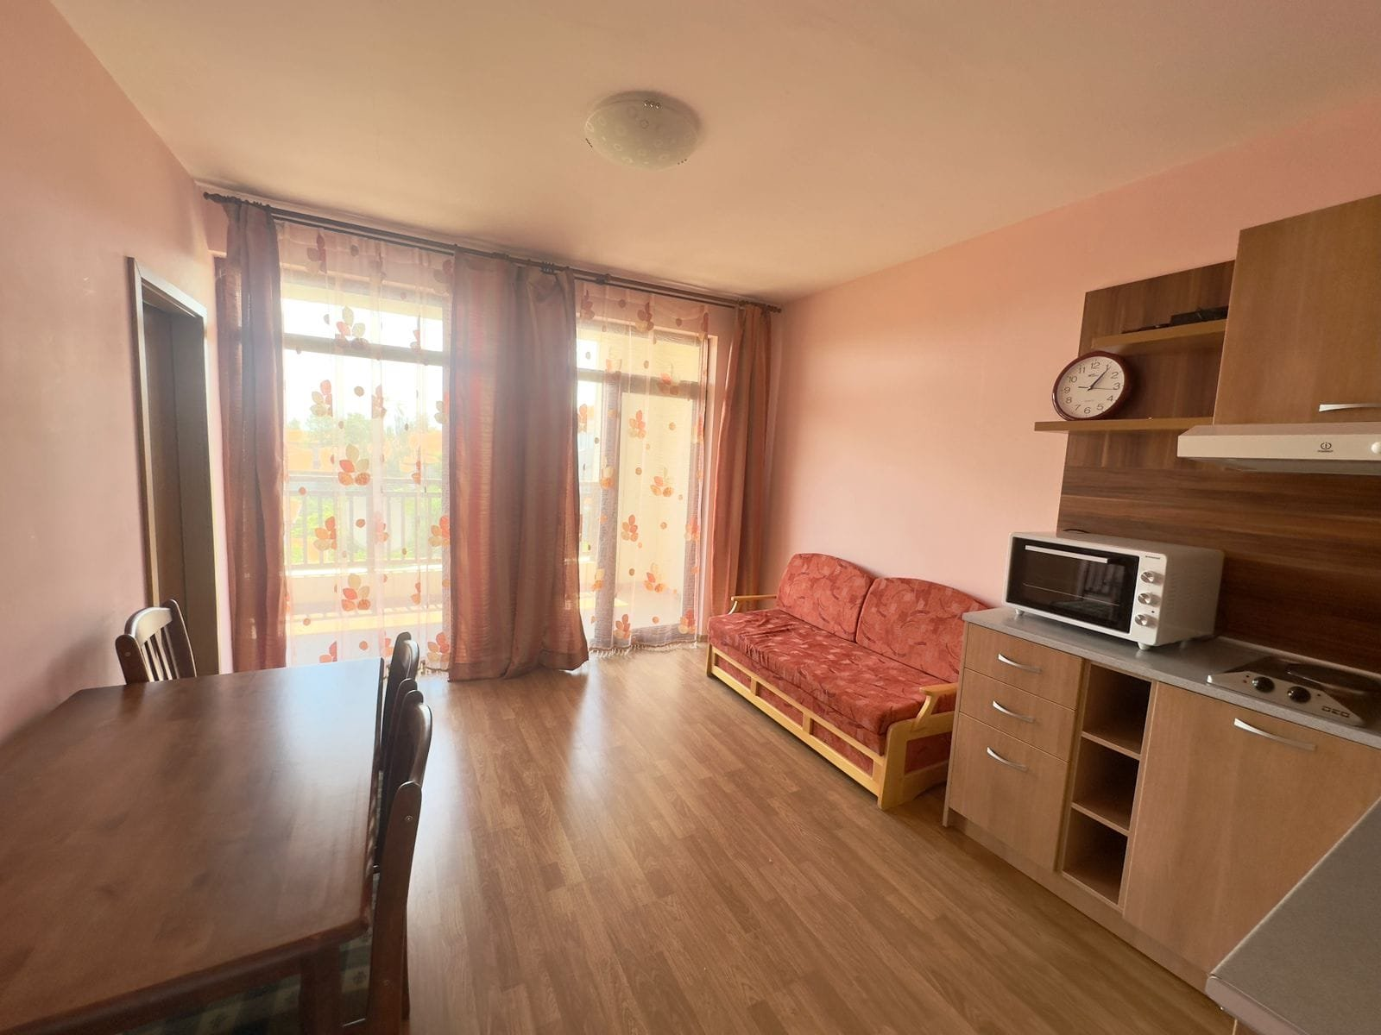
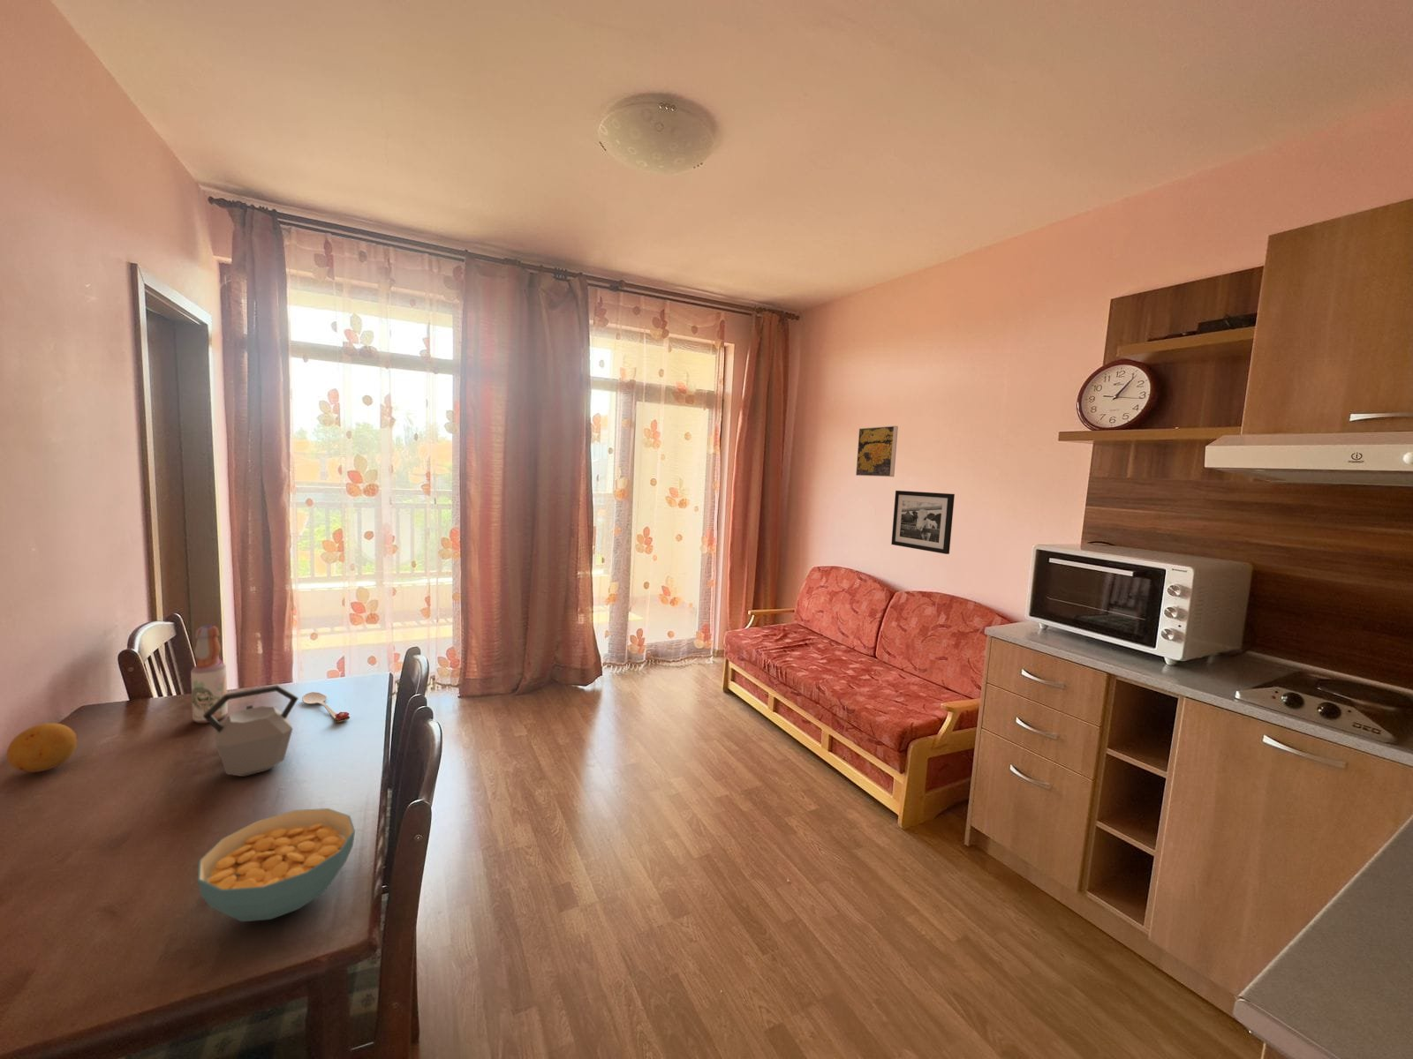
+ picture frame [891,489,956,555]
+ kettle [204,684,299,778]
+ cereal bowl [197,808,356,922]
+ fruit [7,722,79,773]
+ bottle [190,625,229,724]
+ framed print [854,425,899,477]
+ spoon [302,691,350,724]
